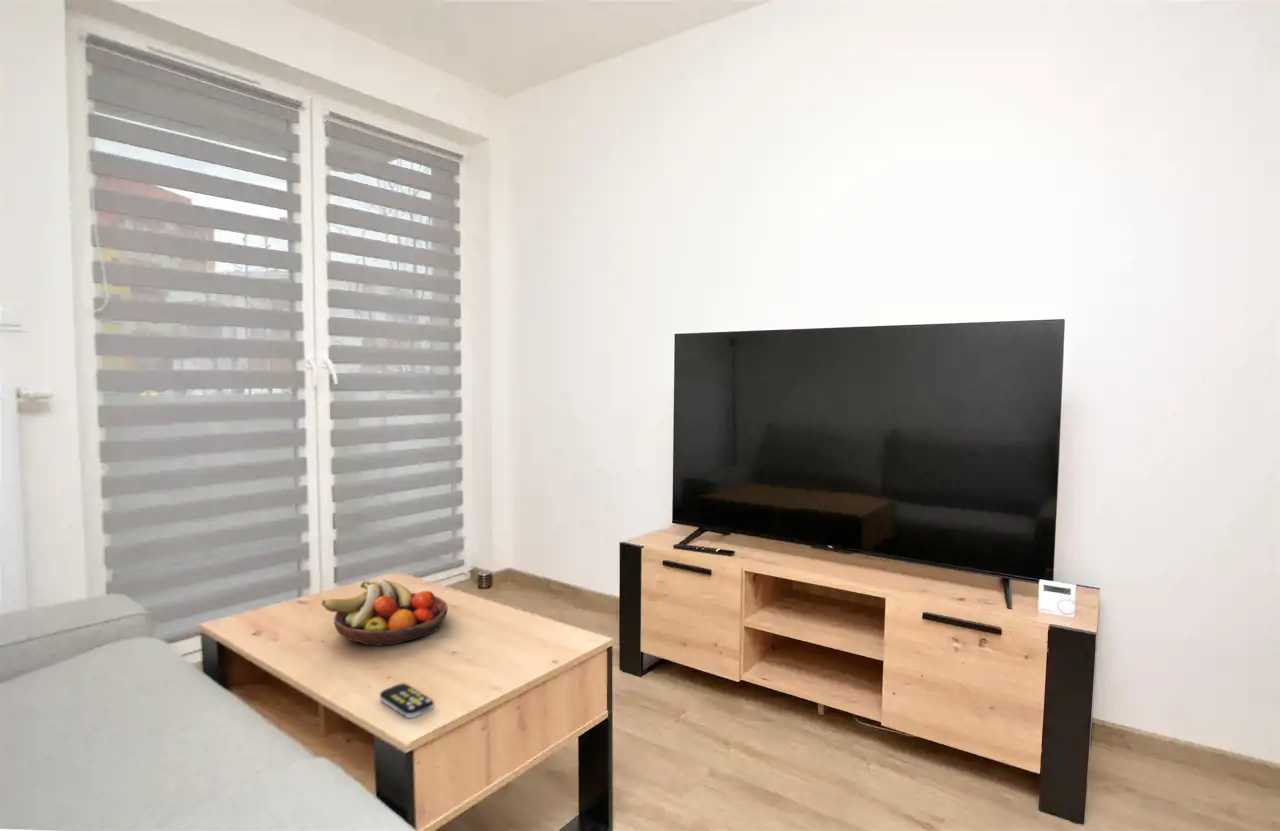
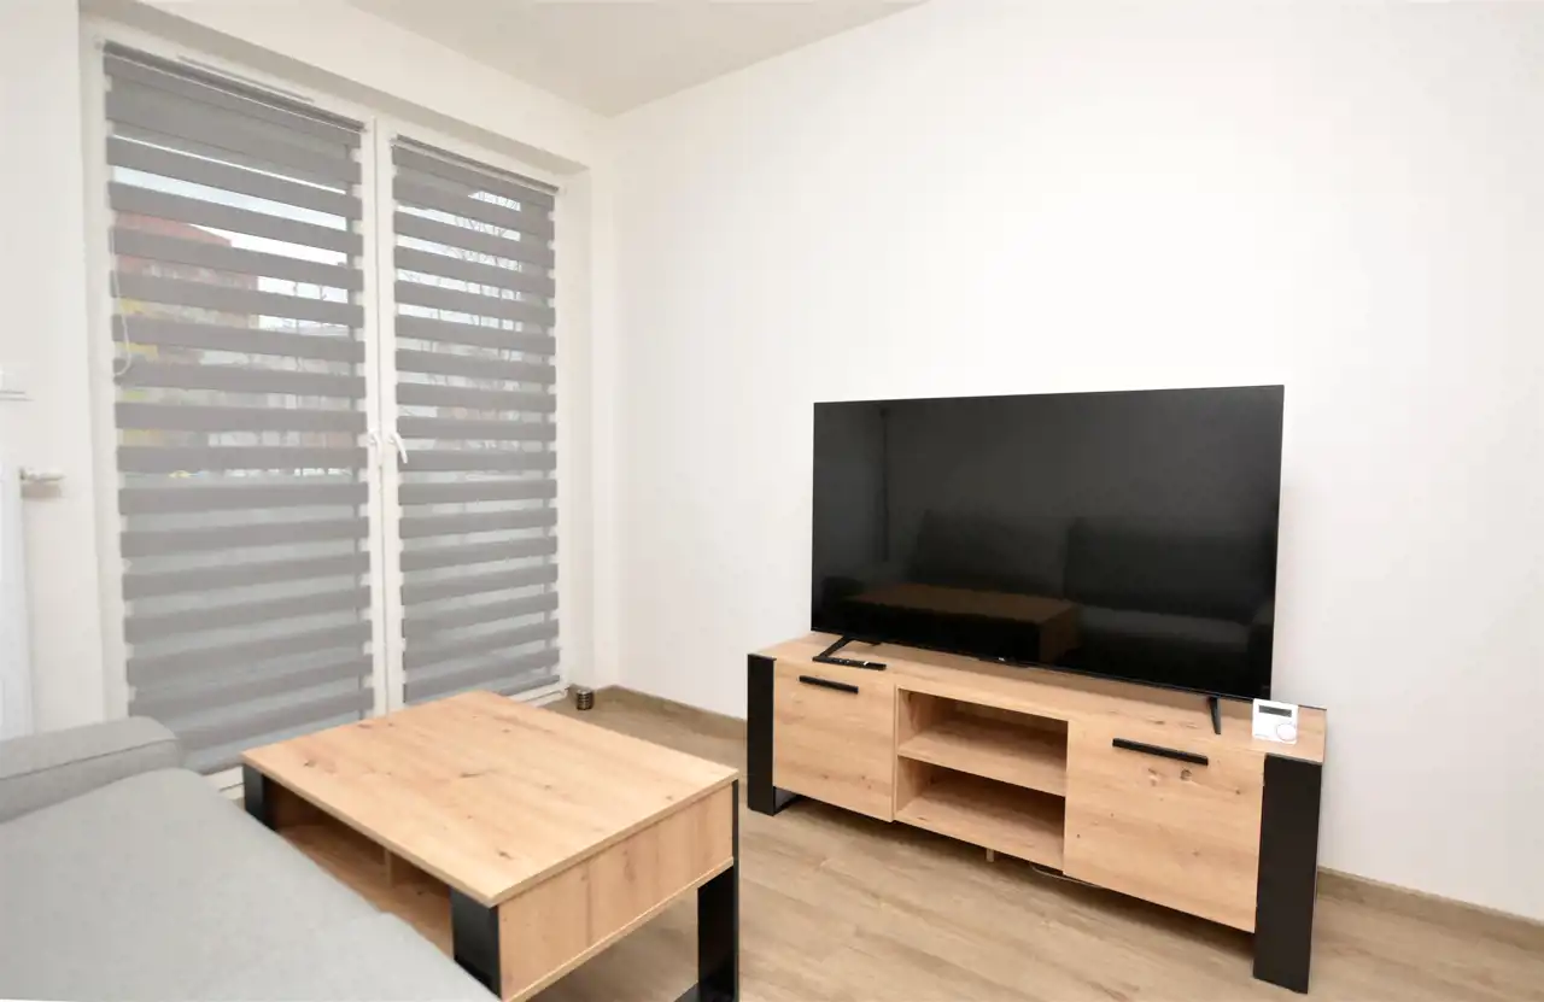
- fruit bowl [321,579,449,647]
- remote control [379,682,435,719]
